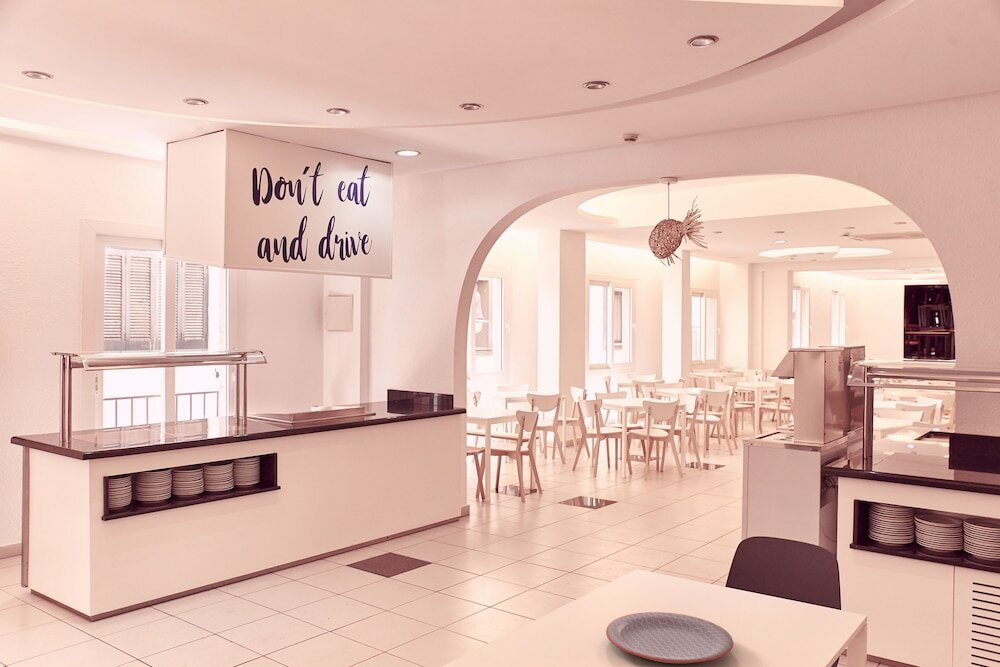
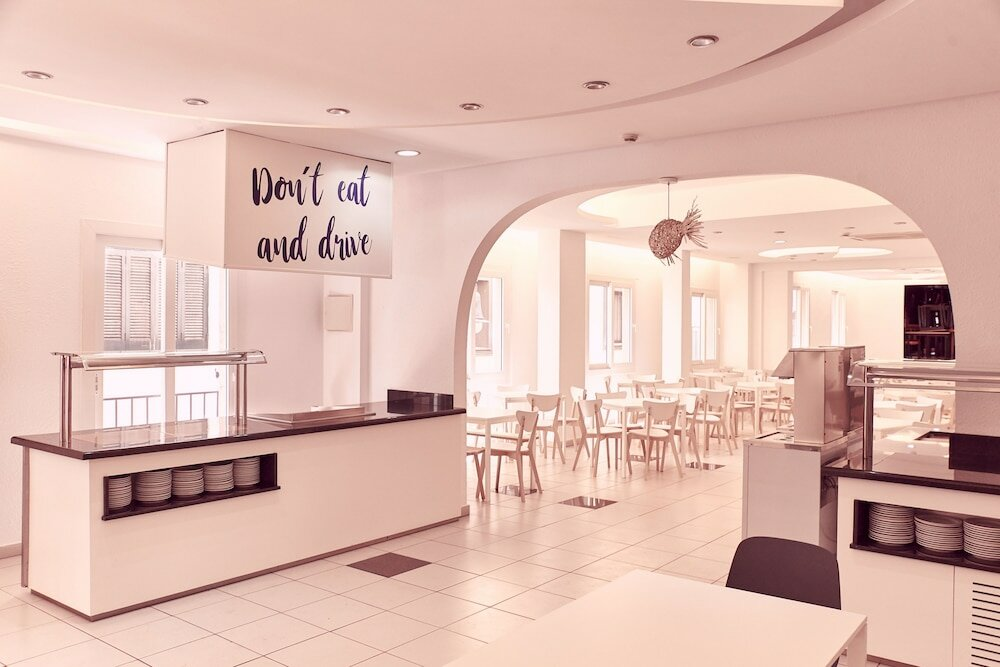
- plate [605,611,734,664]
